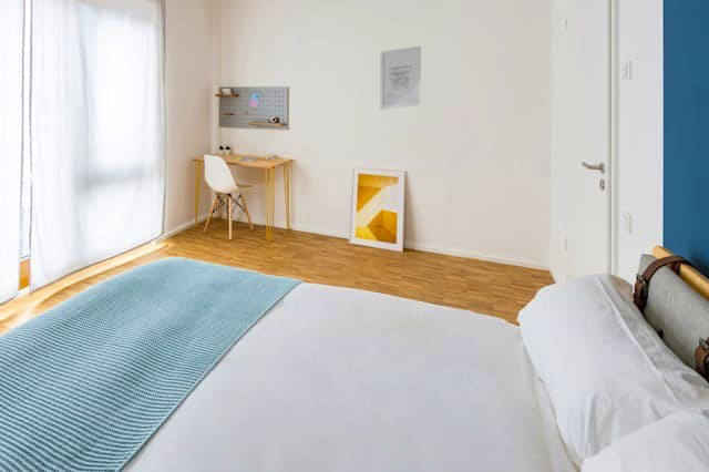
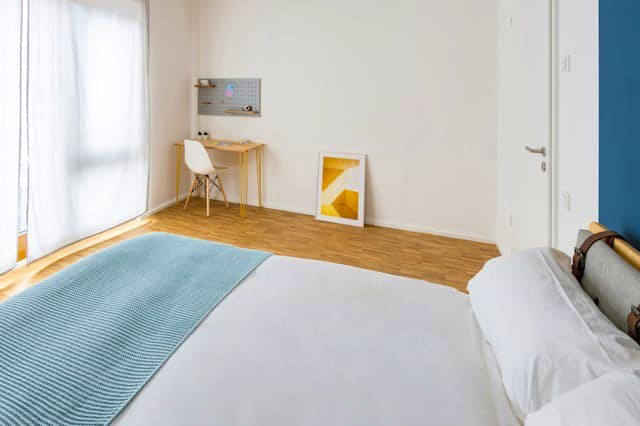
- wall art [379,45,422,111]
